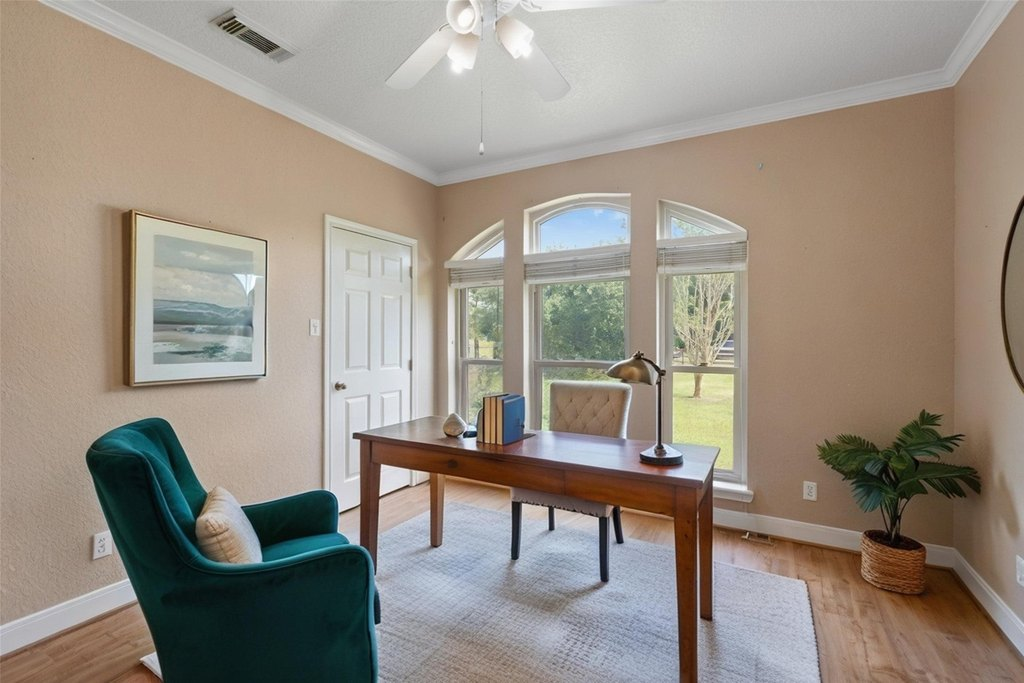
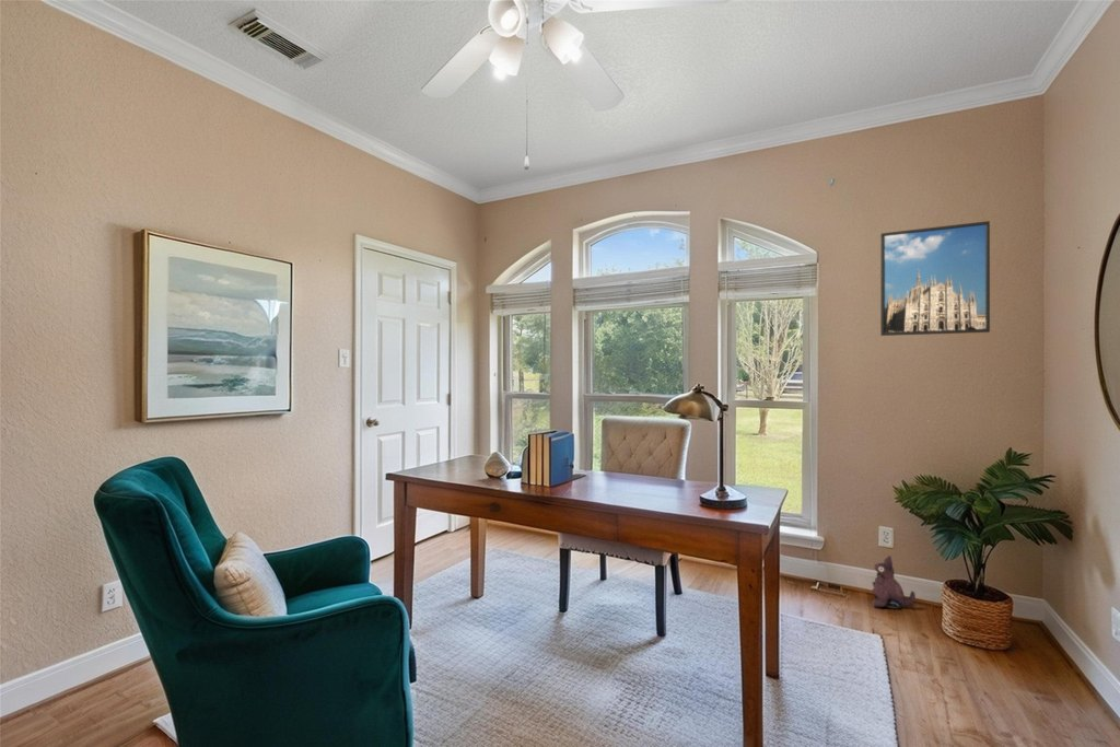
+ plush toy [871,555,917,610]
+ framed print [879,220,991,337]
